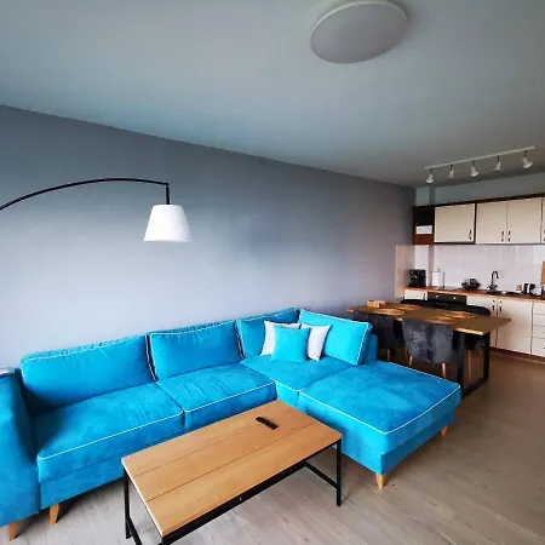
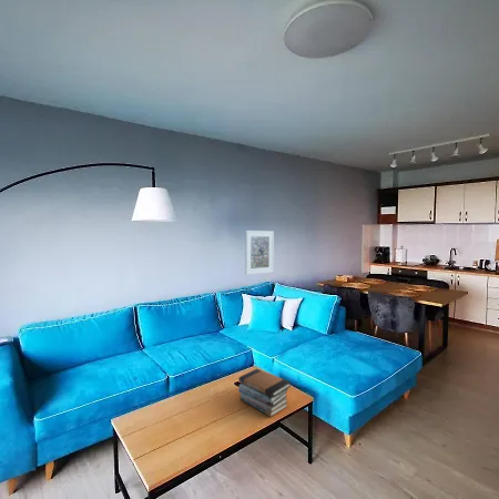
+ book stack [237,368,292,418]
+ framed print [244,230,275,276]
